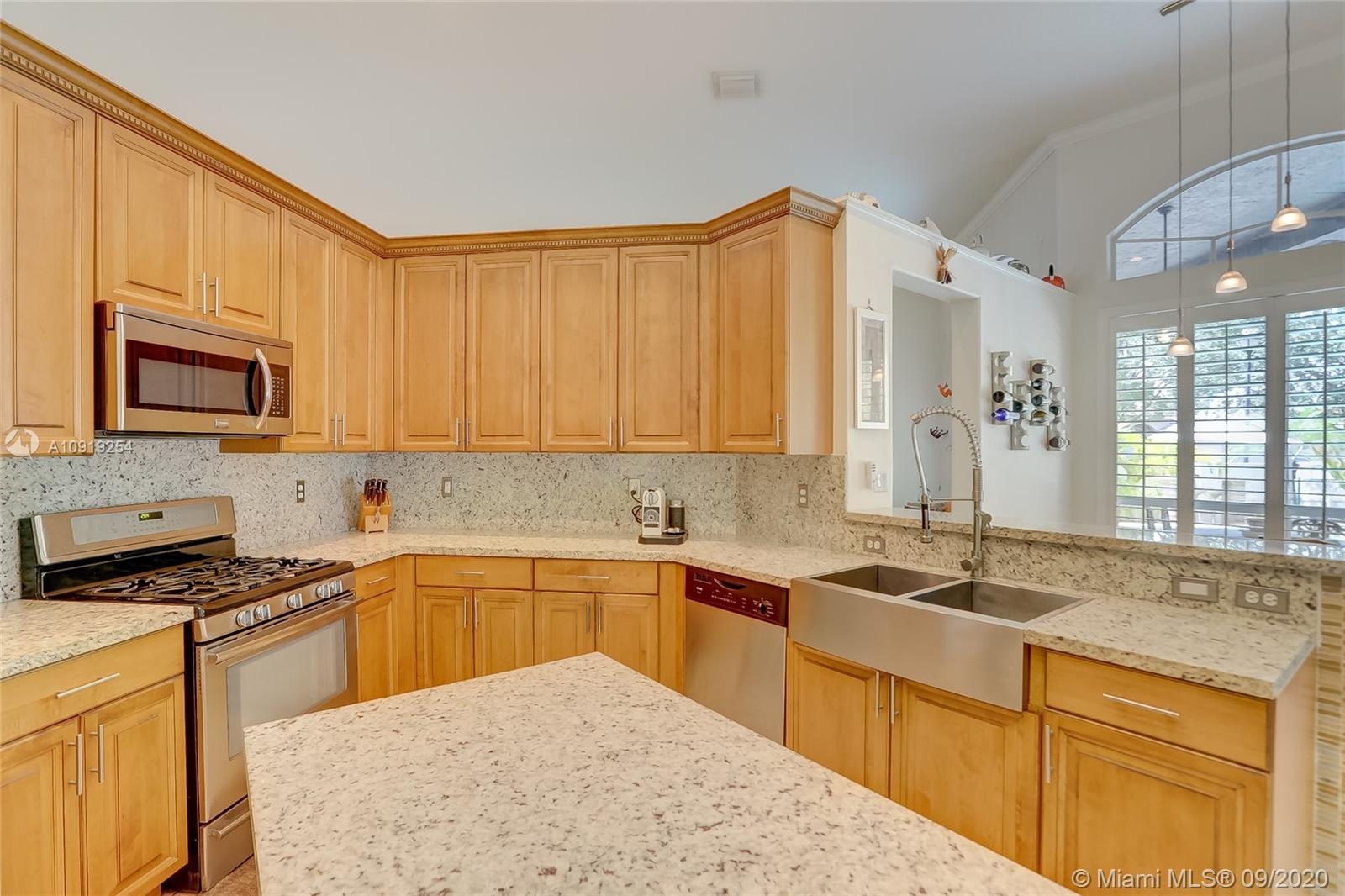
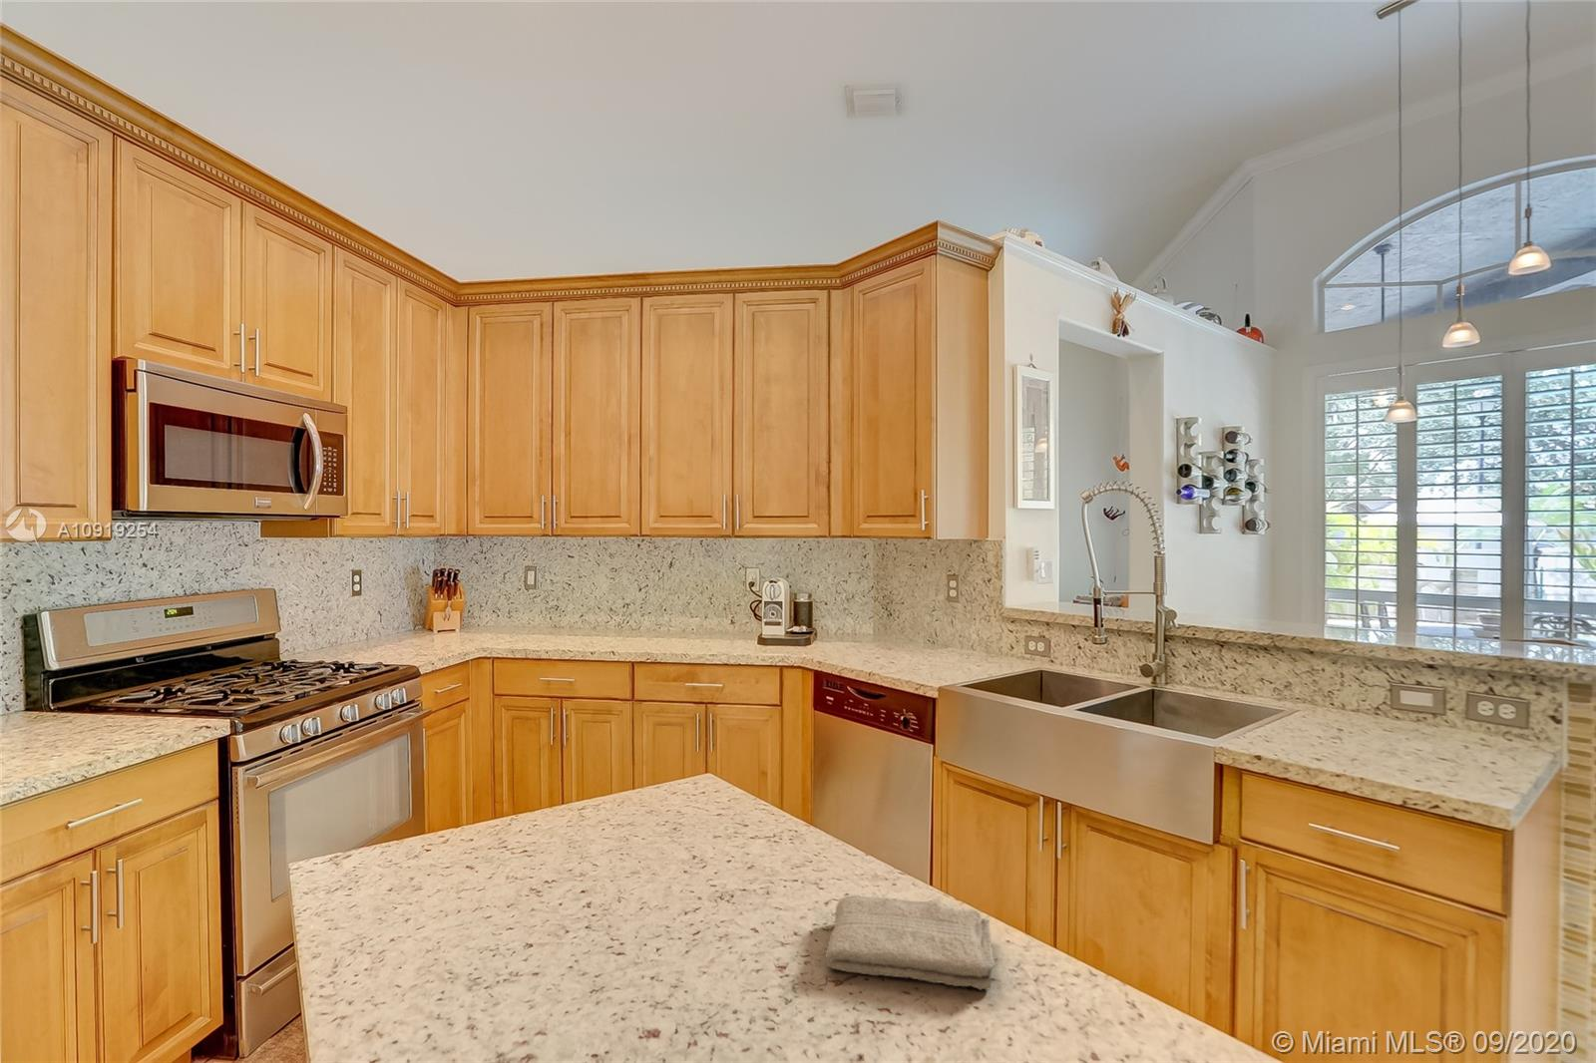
+ washcloth [824,895,998,991]
